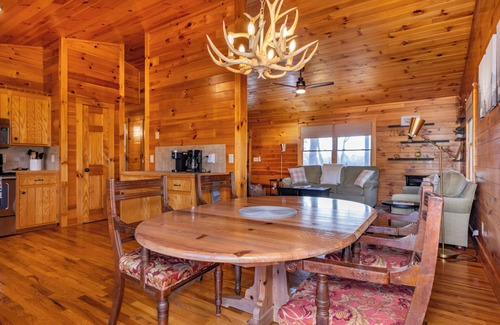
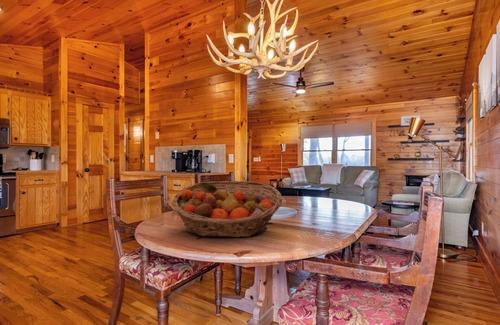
+ fruit basket [171,180,283,238]
